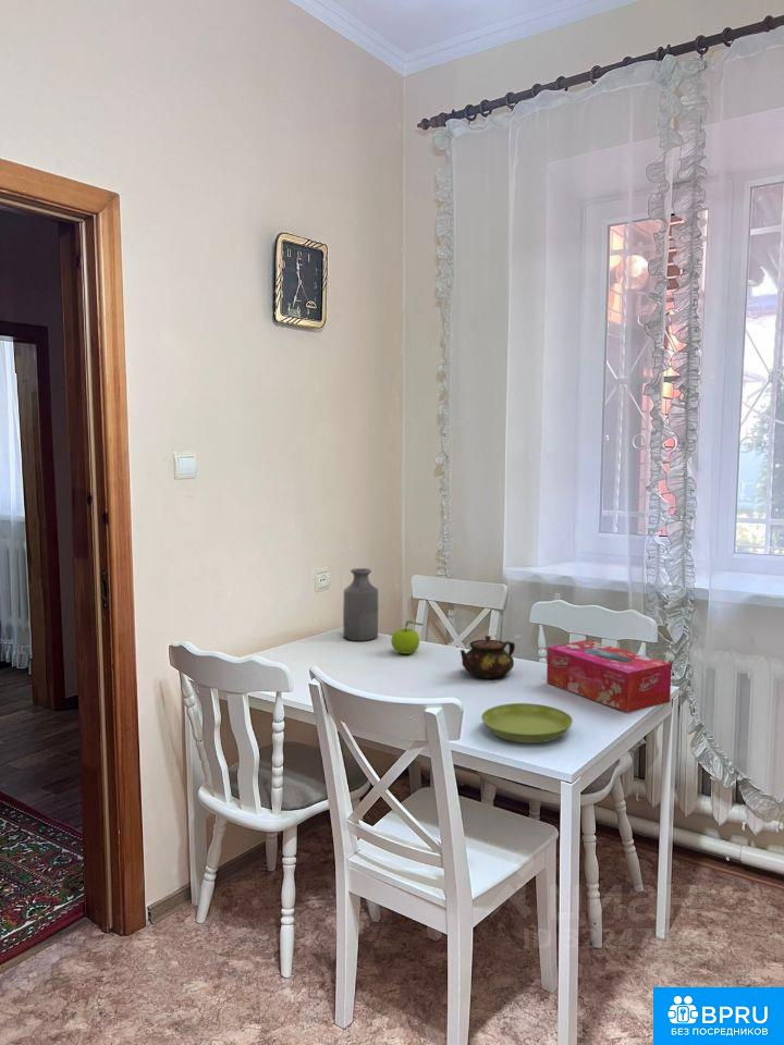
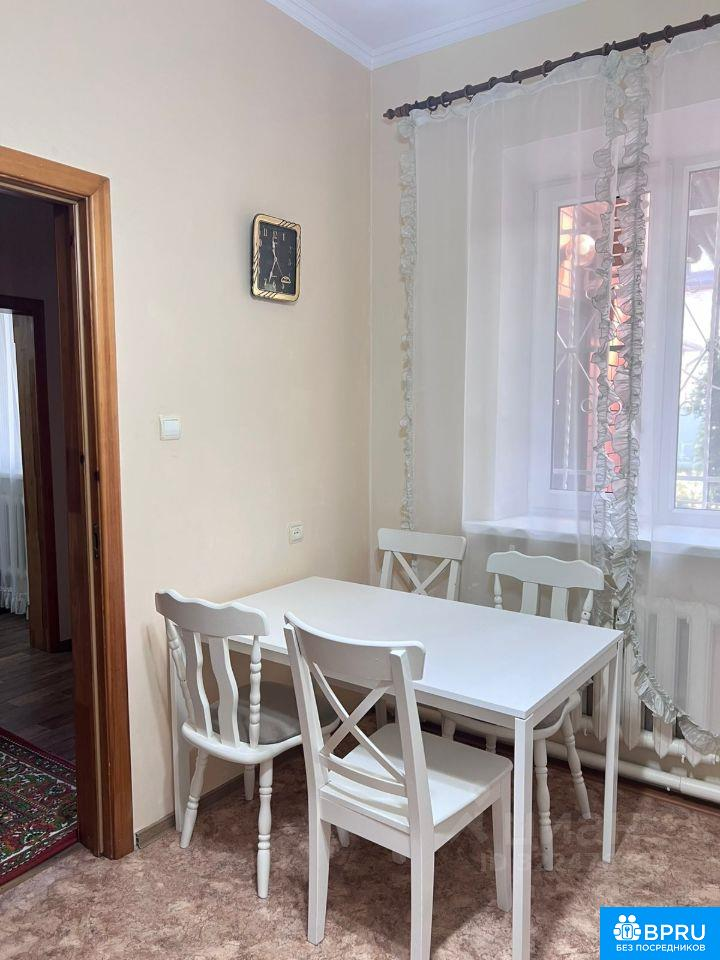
- tissue box [546,639,672,714]
- fruit [390,619,426,655]
- teapot [460,635,516,679]
- bottle [342,567,379,642]
- saucer [480,702,574,745]
